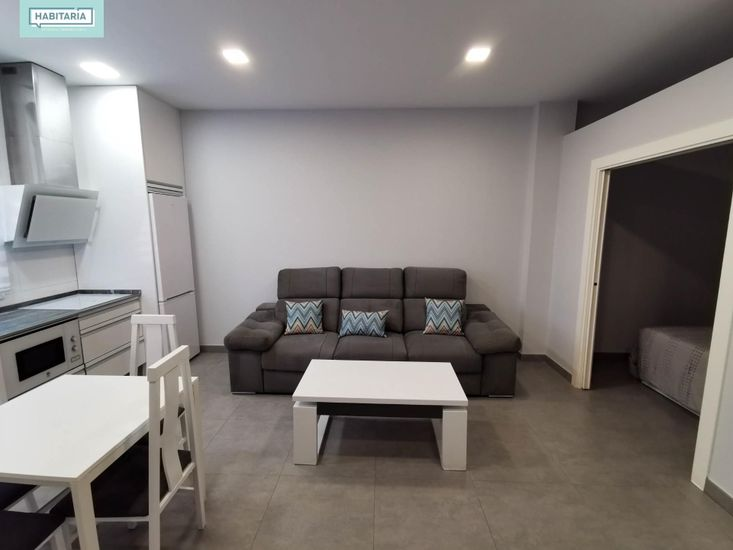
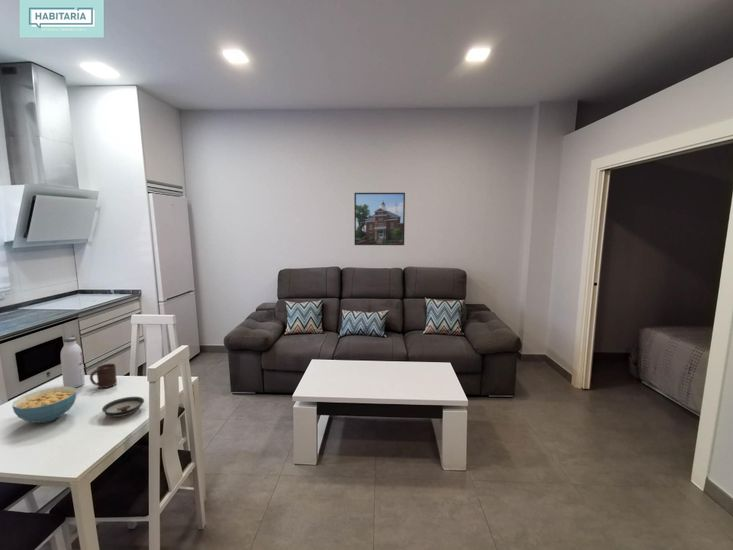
+ water bottle [60,335,86,388]
+ saucer [101,396,145,418]
+ cup [89,363,118,389]
+ cereal bowl [11,386,77,424]
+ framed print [353,192,406,246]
